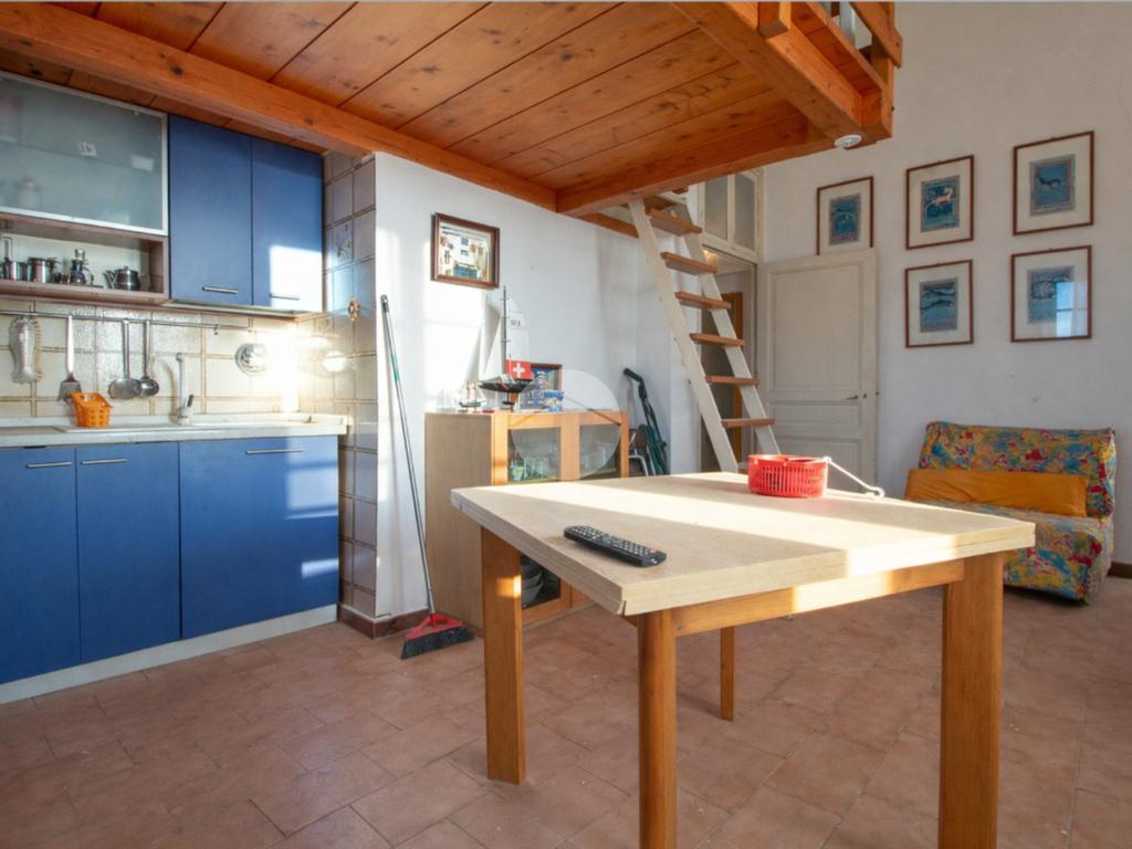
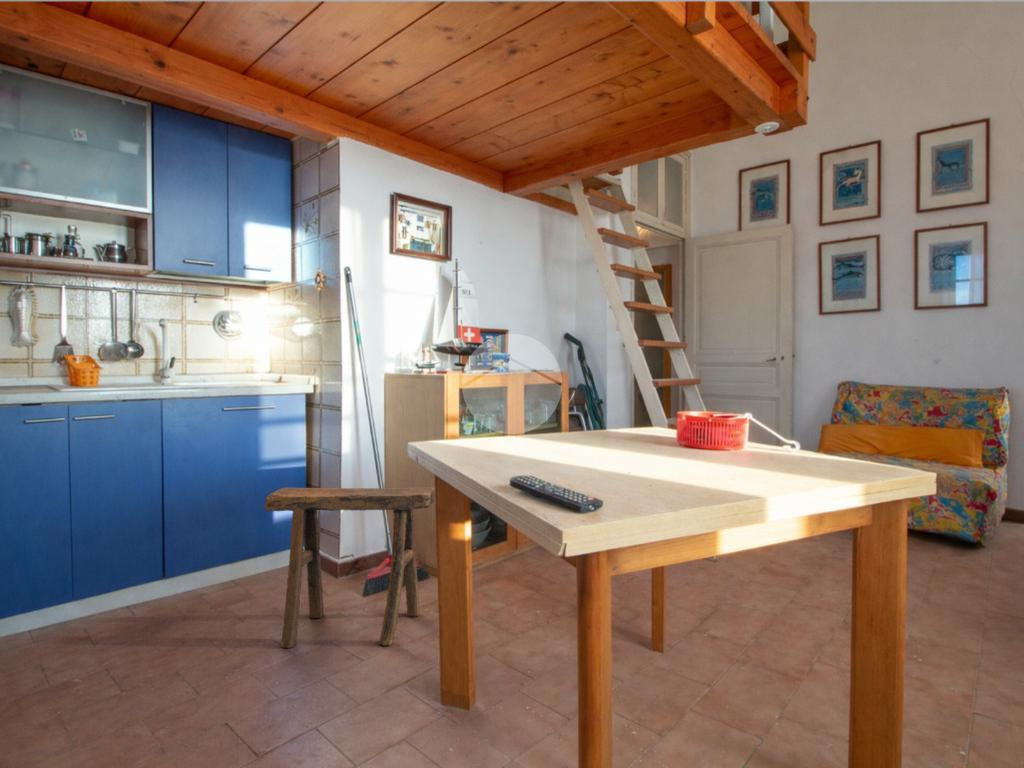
+ stool [264,486,436,649]
